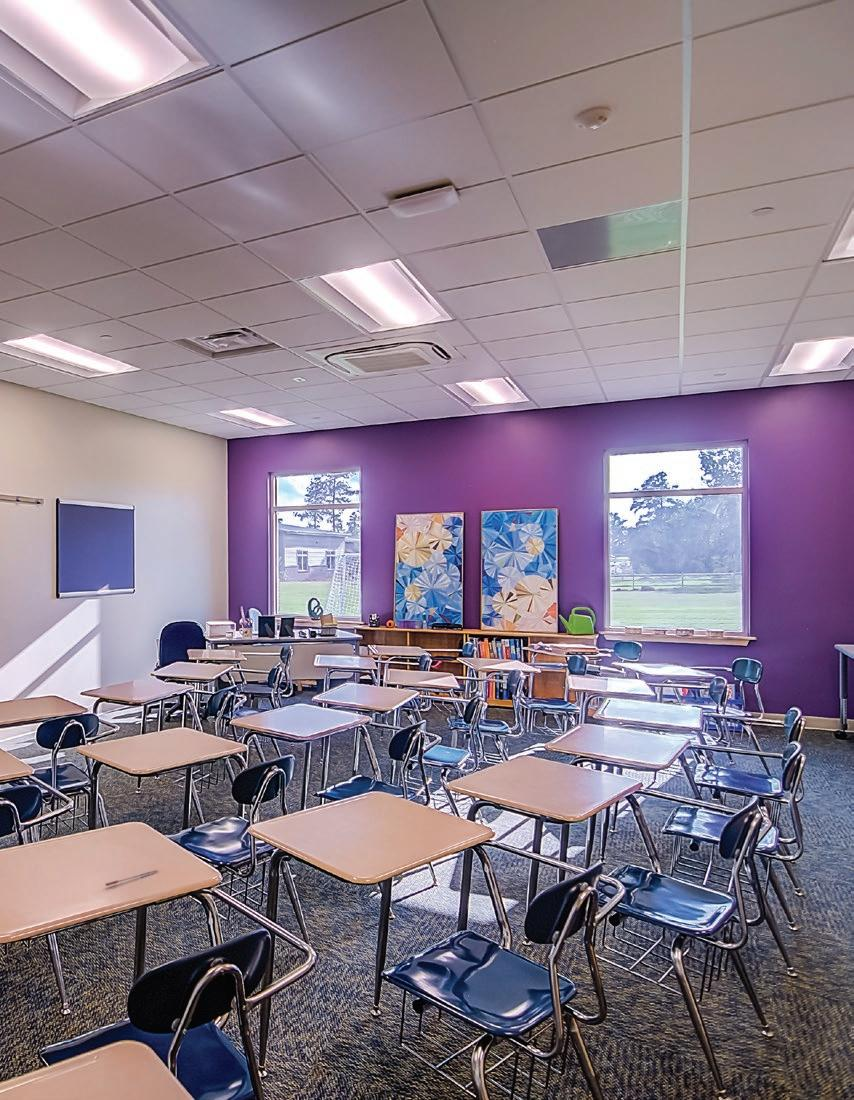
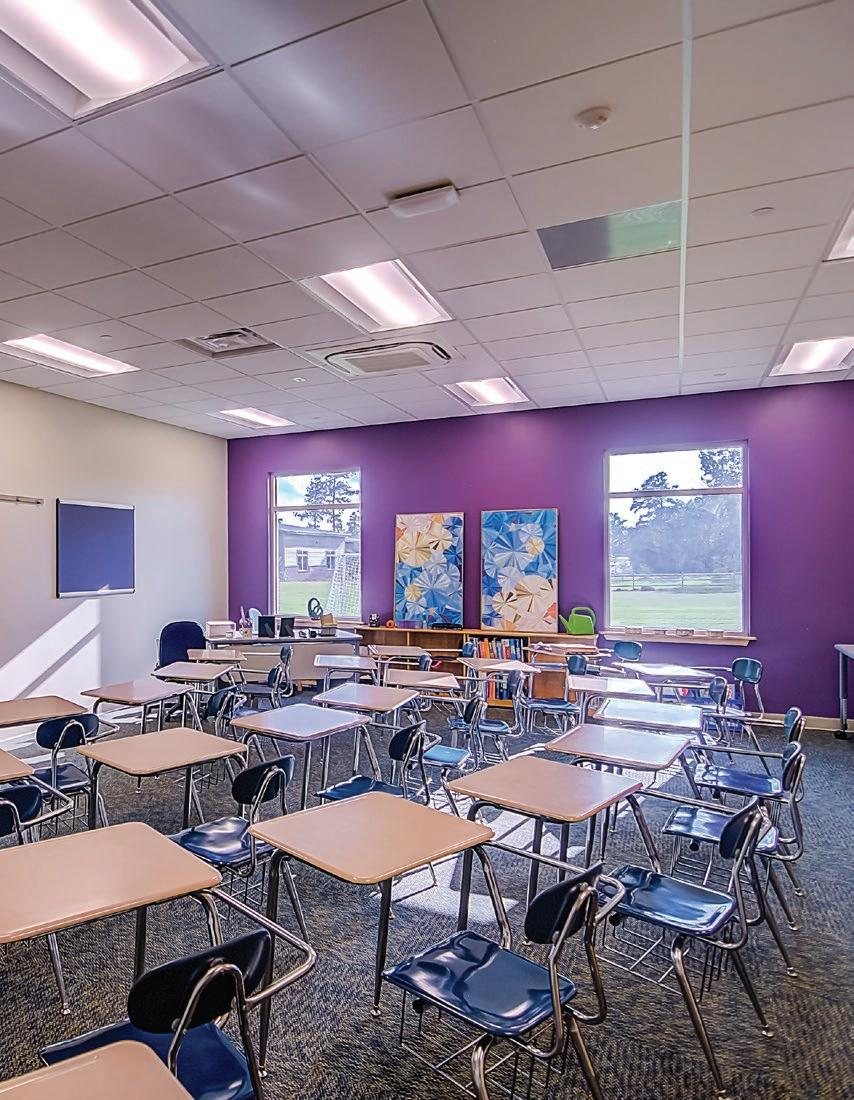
- pen [104,869,159,887]
